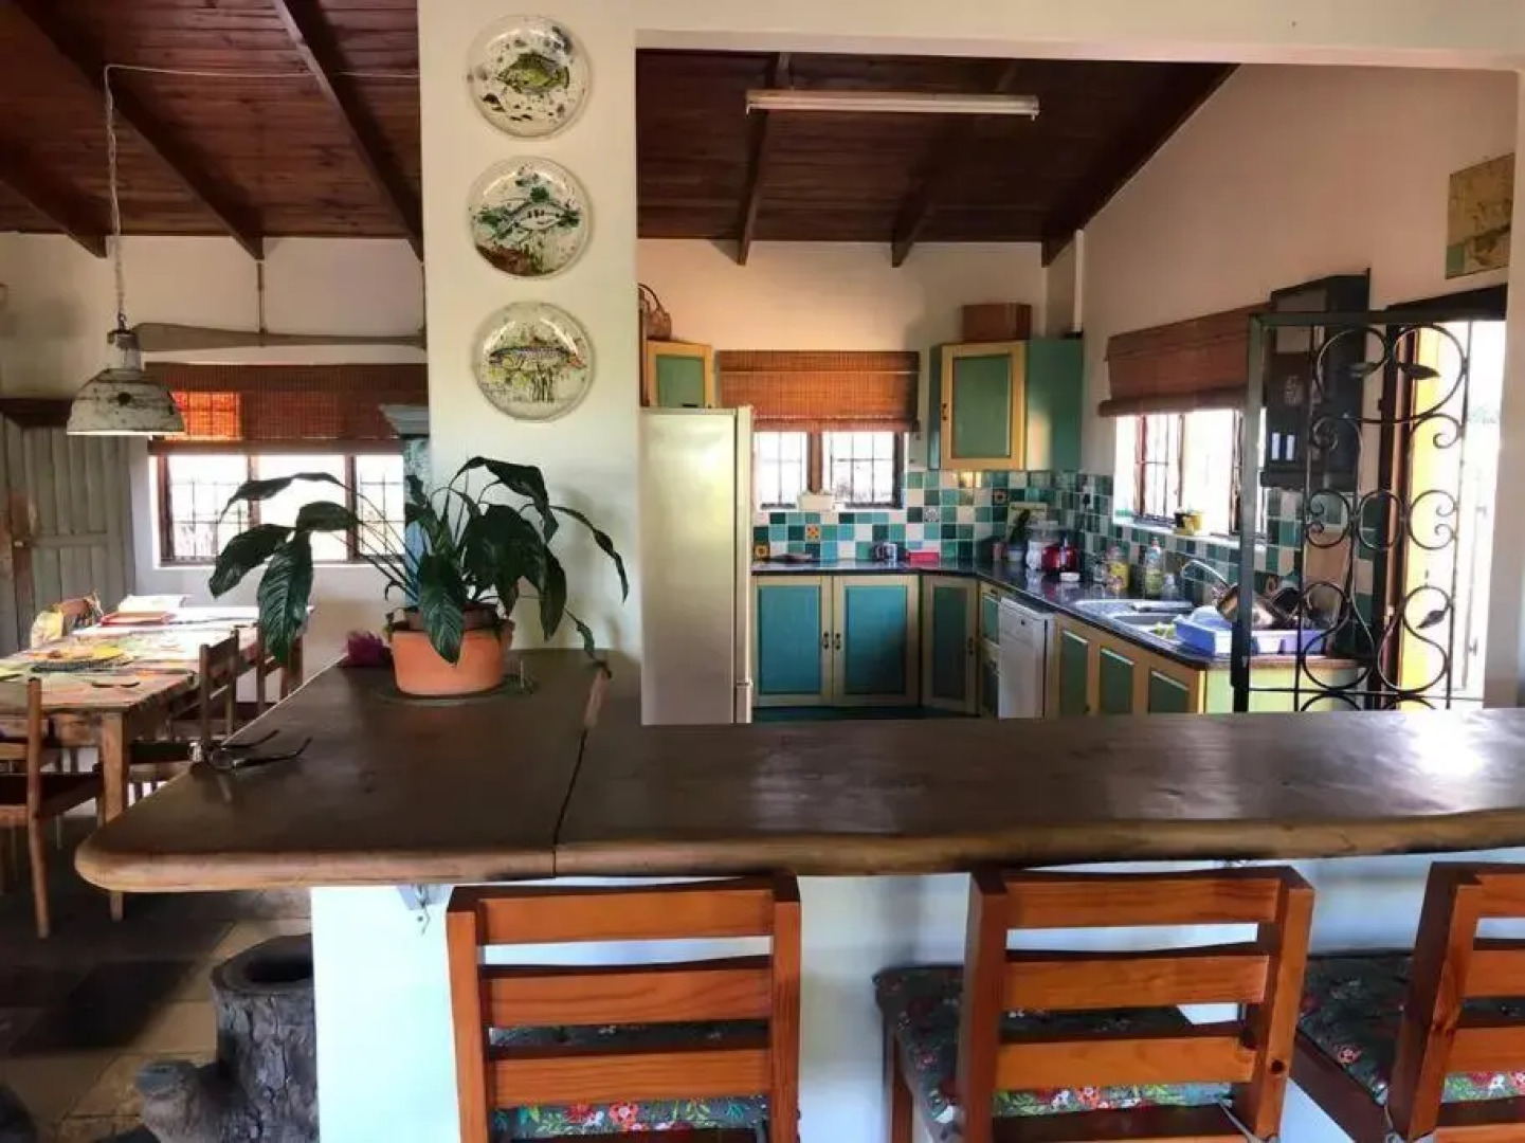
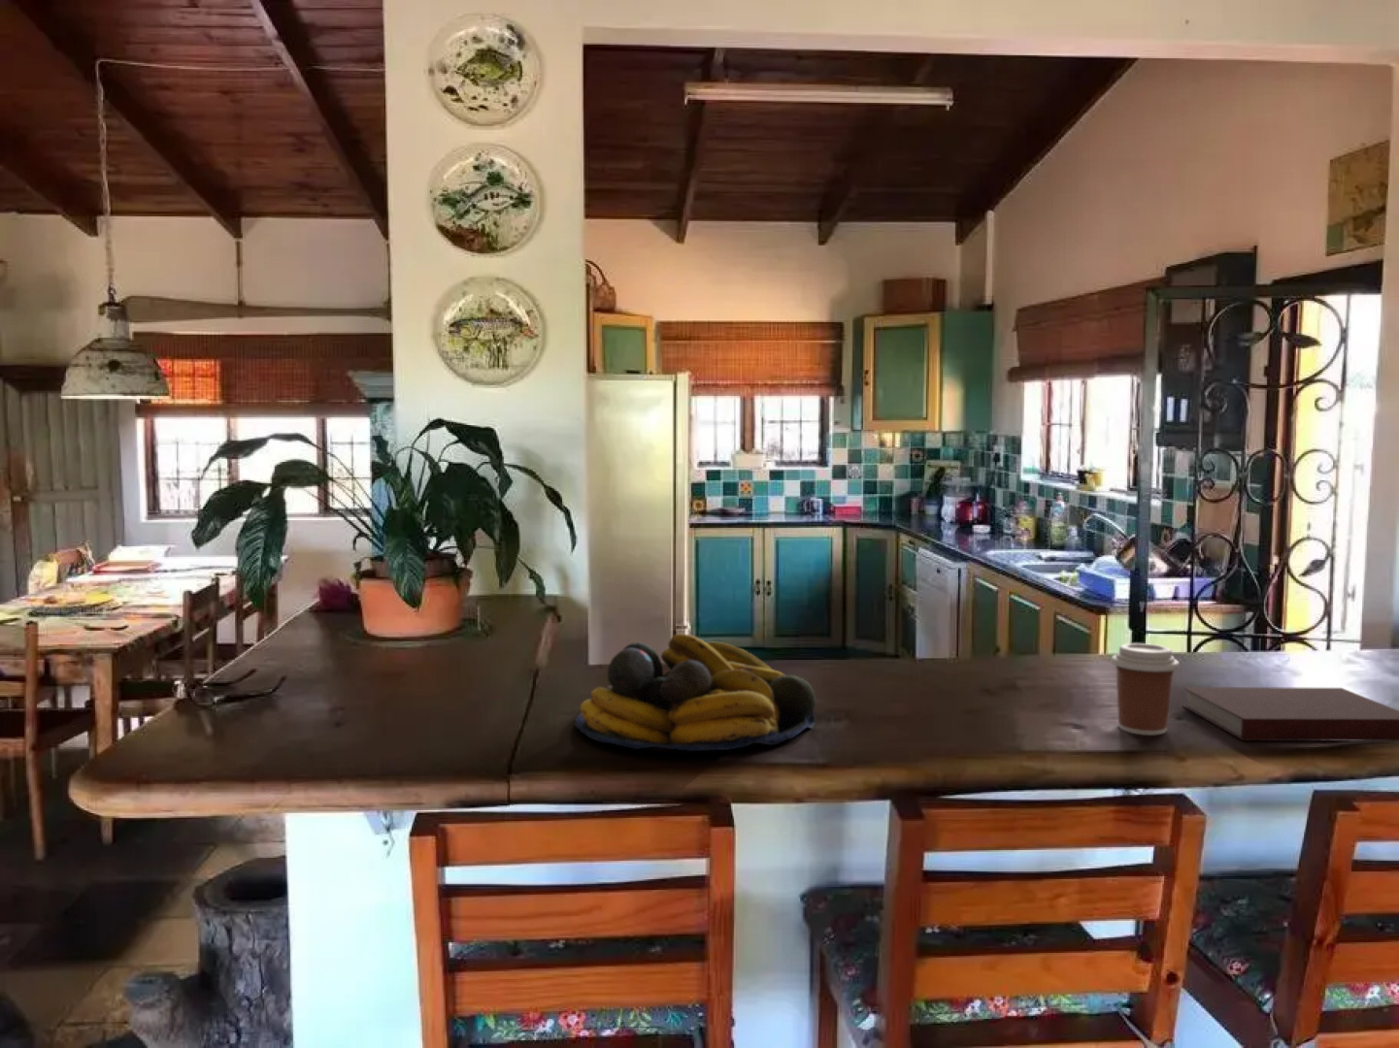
+ notebook [1182,686,1399,742]
+ fruit bowl [574,633,818,752]
+ coffee cup [1110,643,1181,736]
